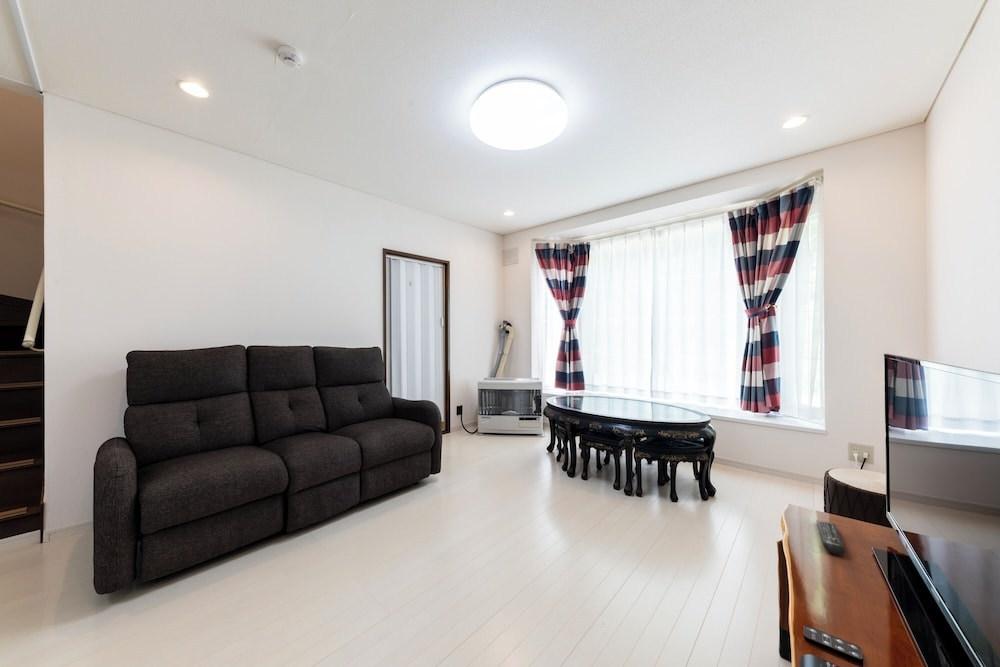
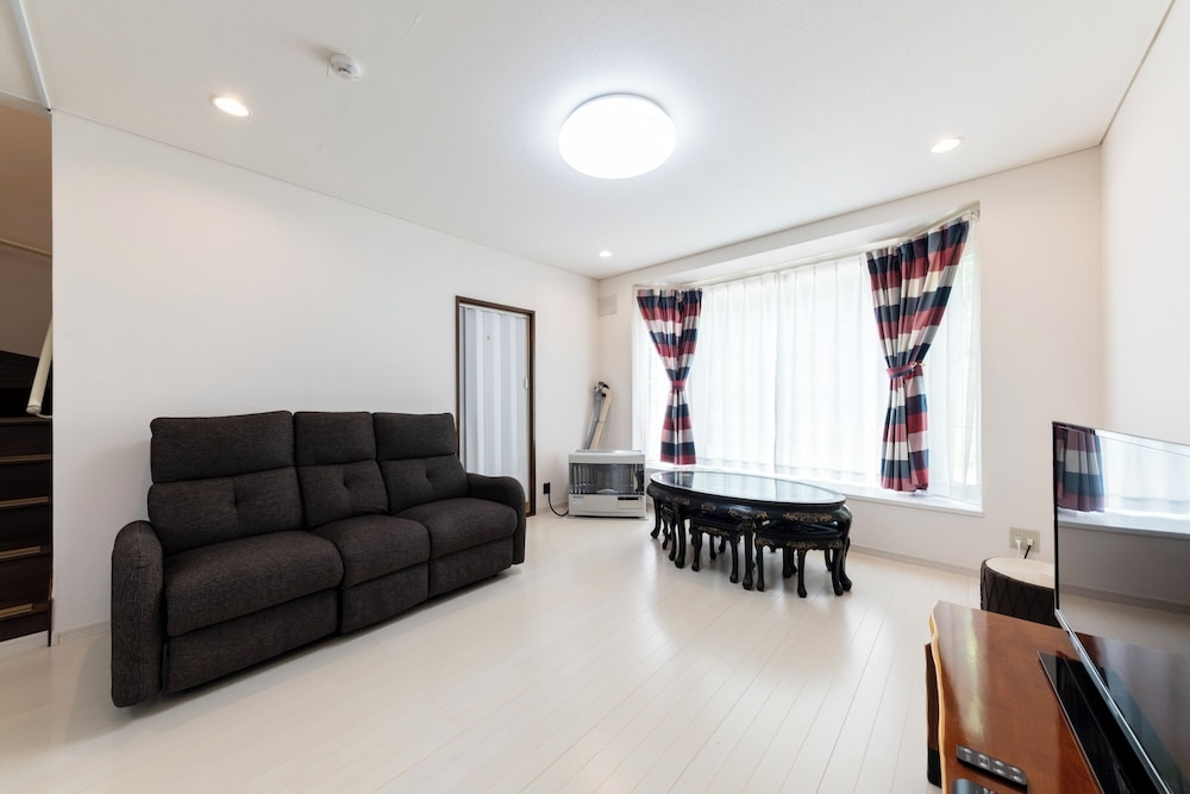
- remote control [816,519,846,556]
